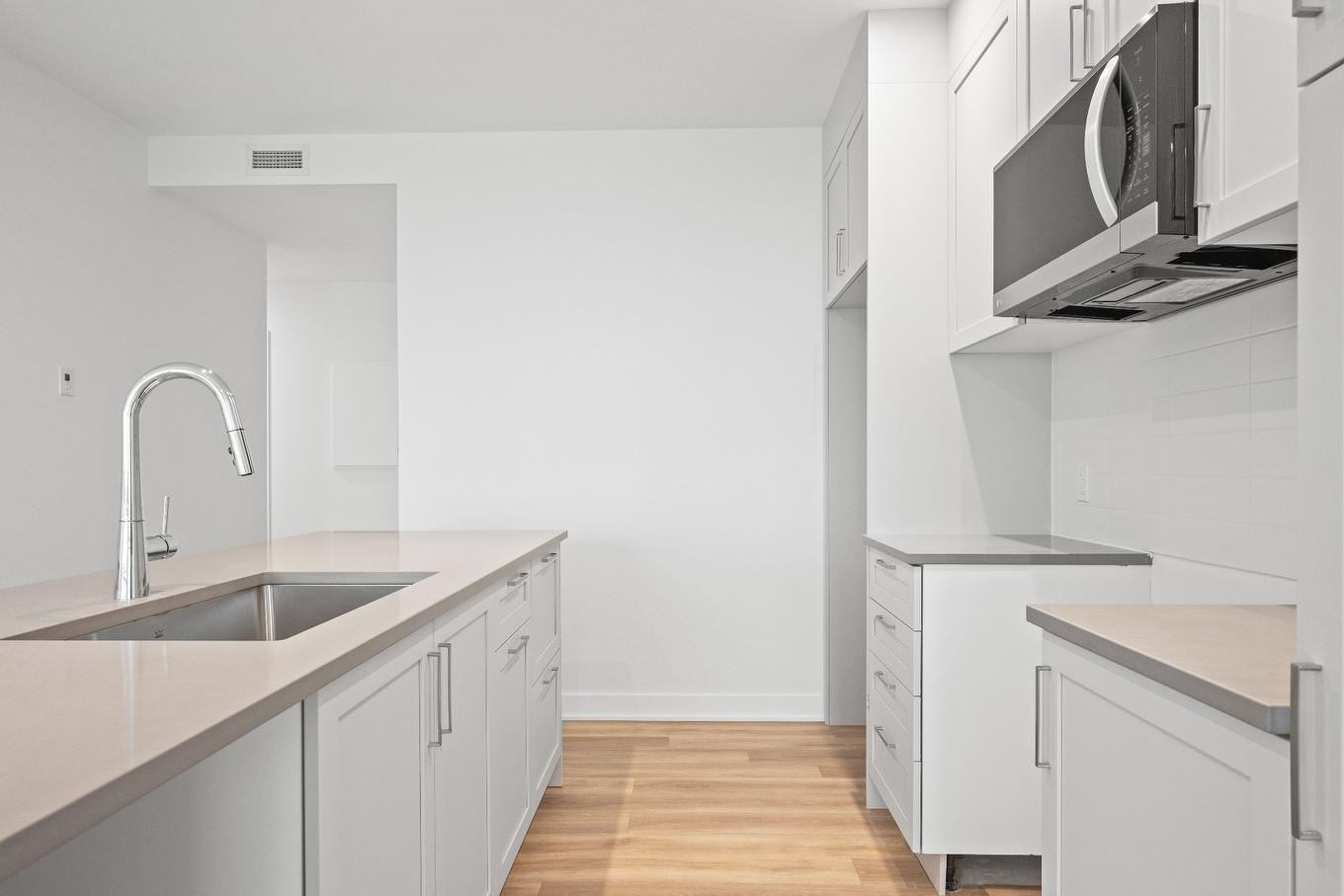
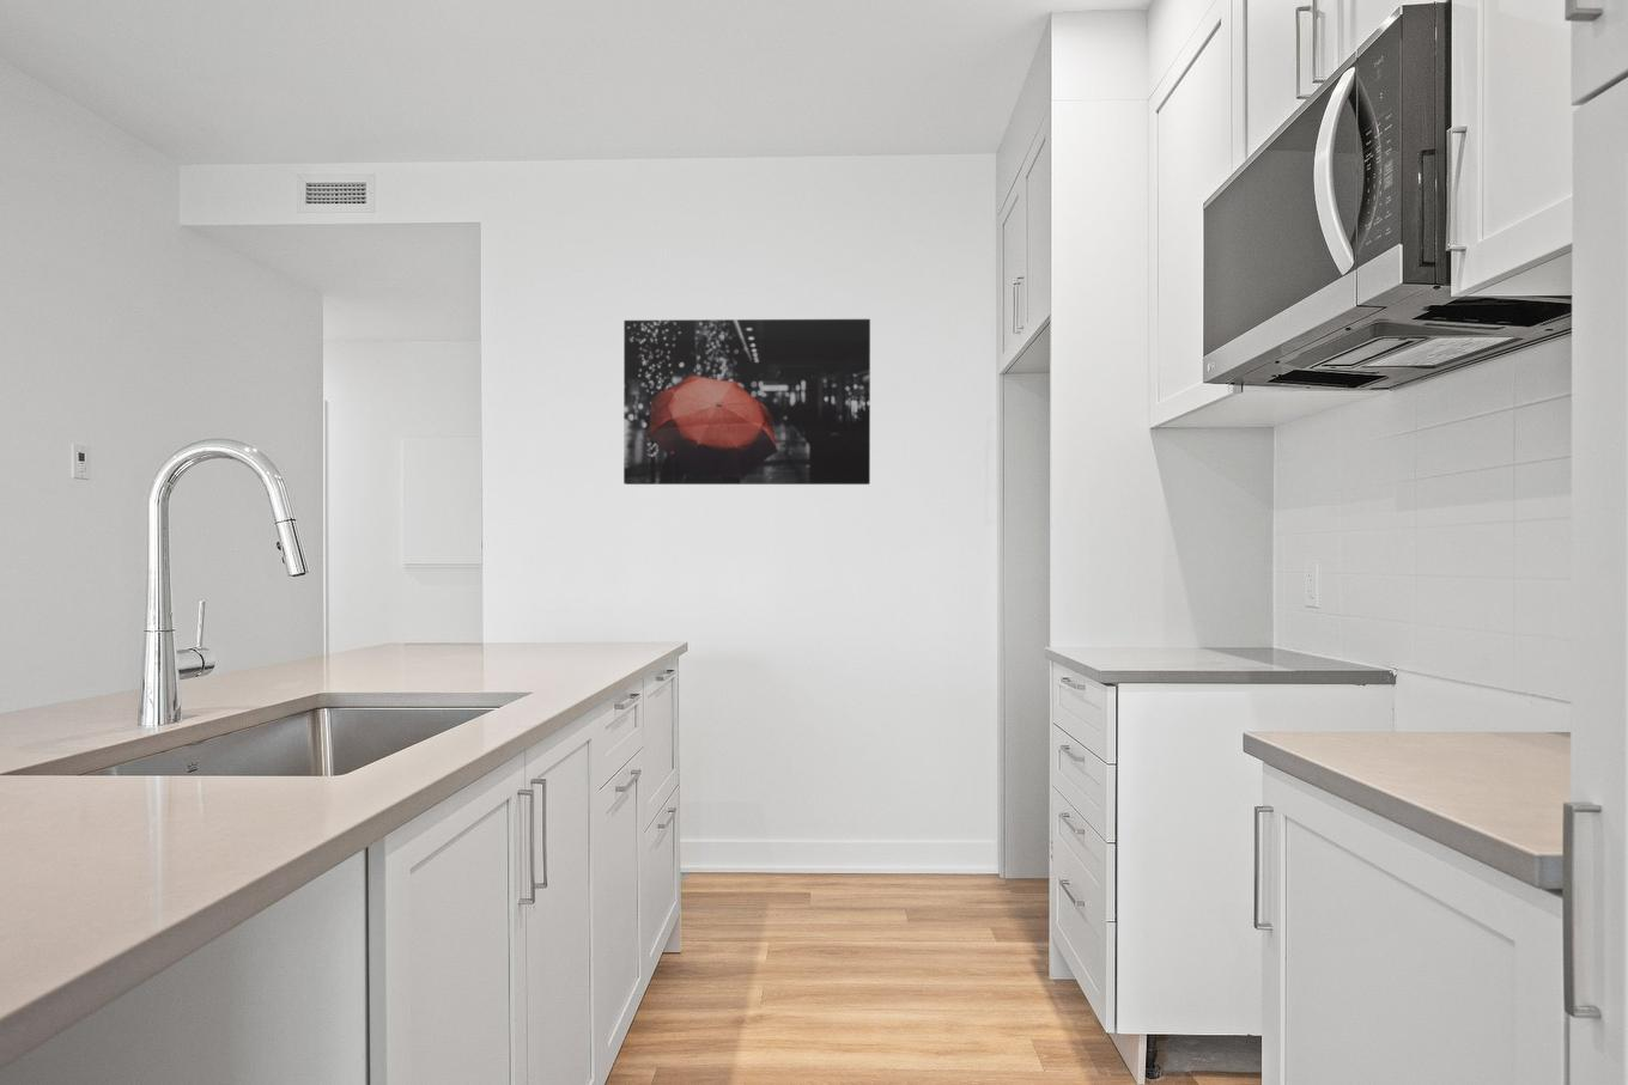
+ wall art [623,318,871,486]
